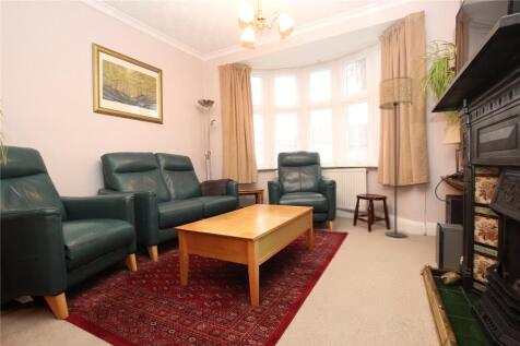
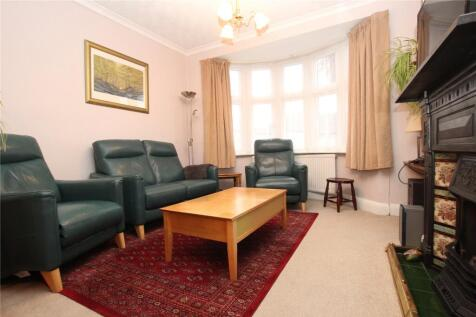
- floor lamp [378,76,414,238]
